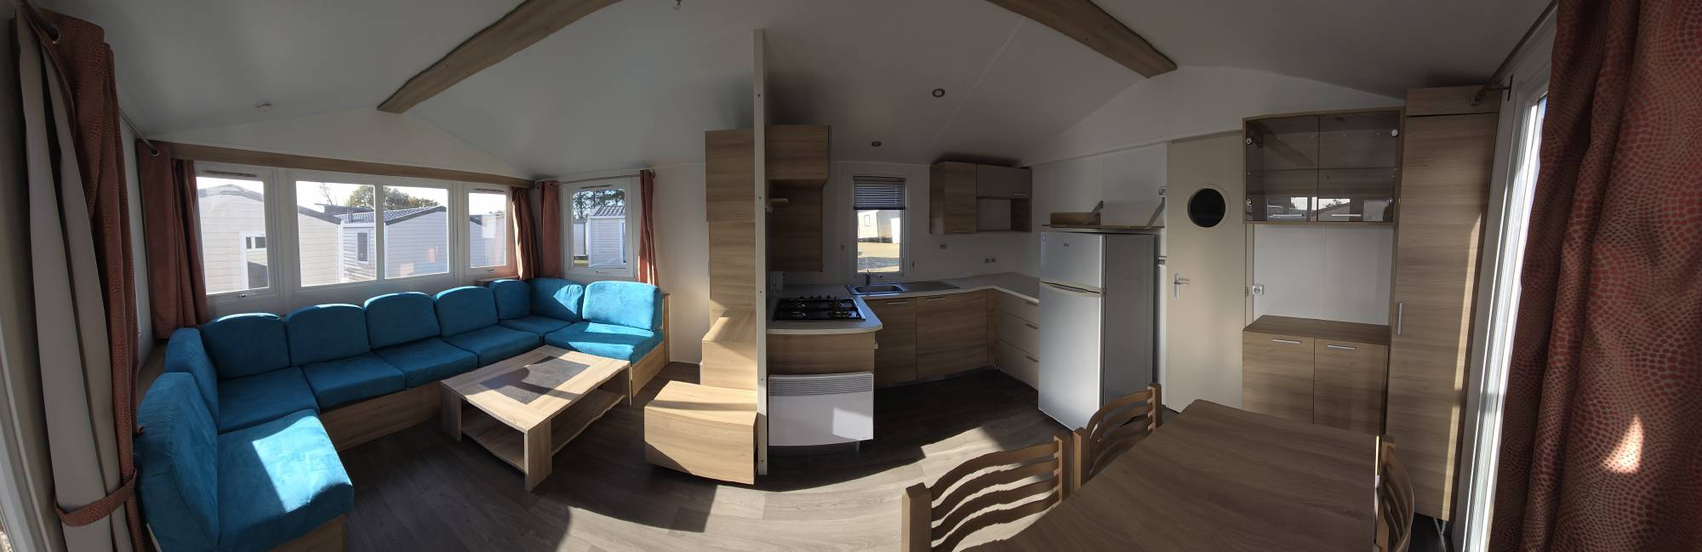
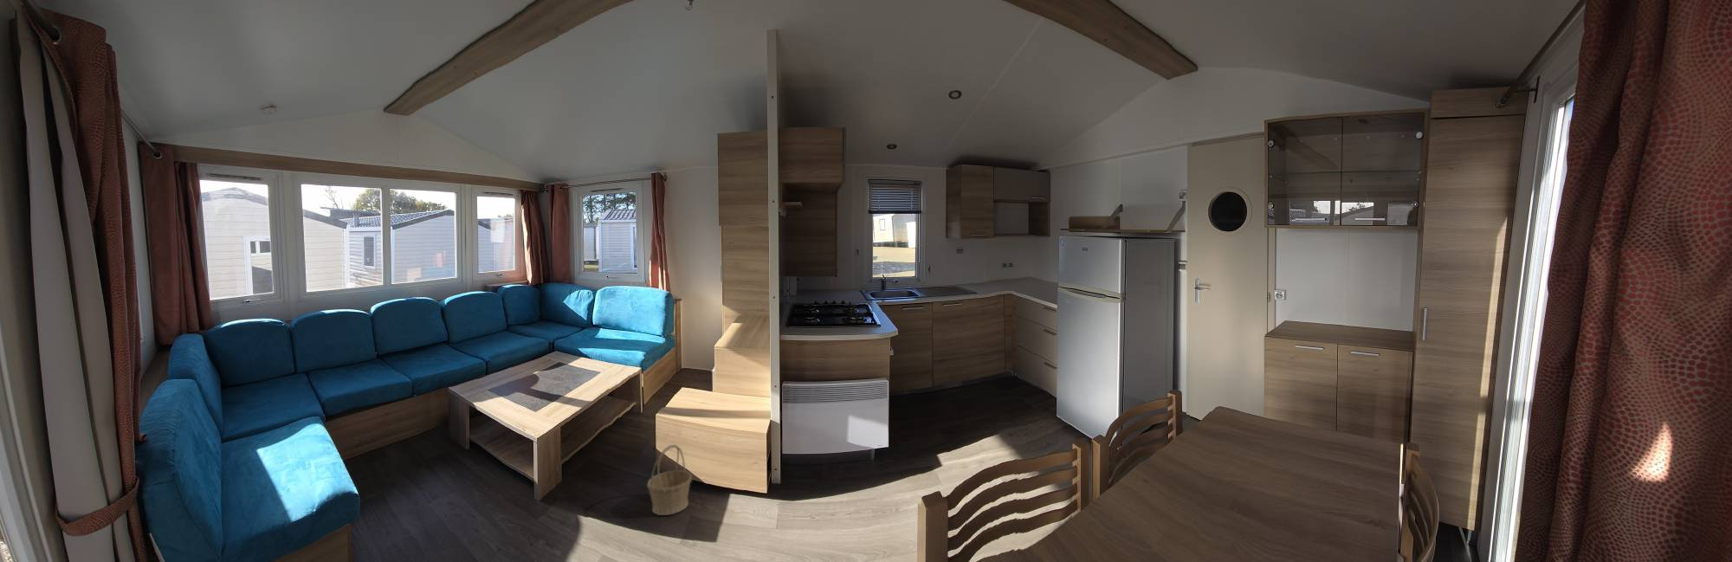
+ basket [646,444,693,516]
